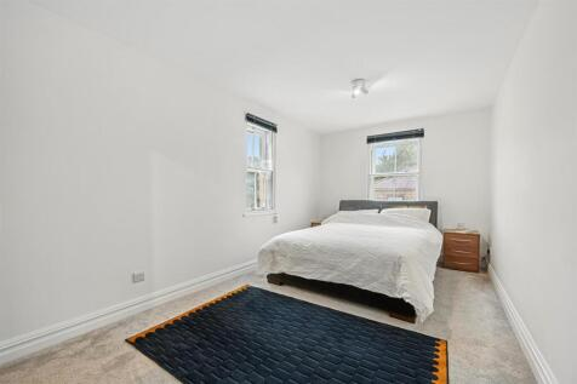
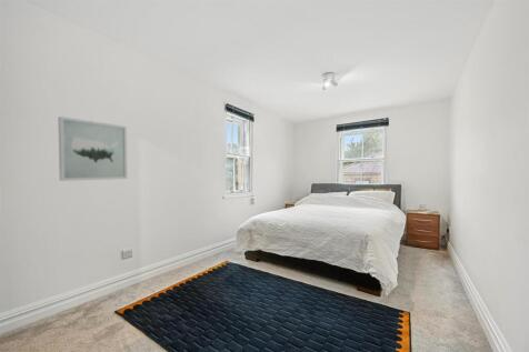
+ wall art [57,115,129,182]
